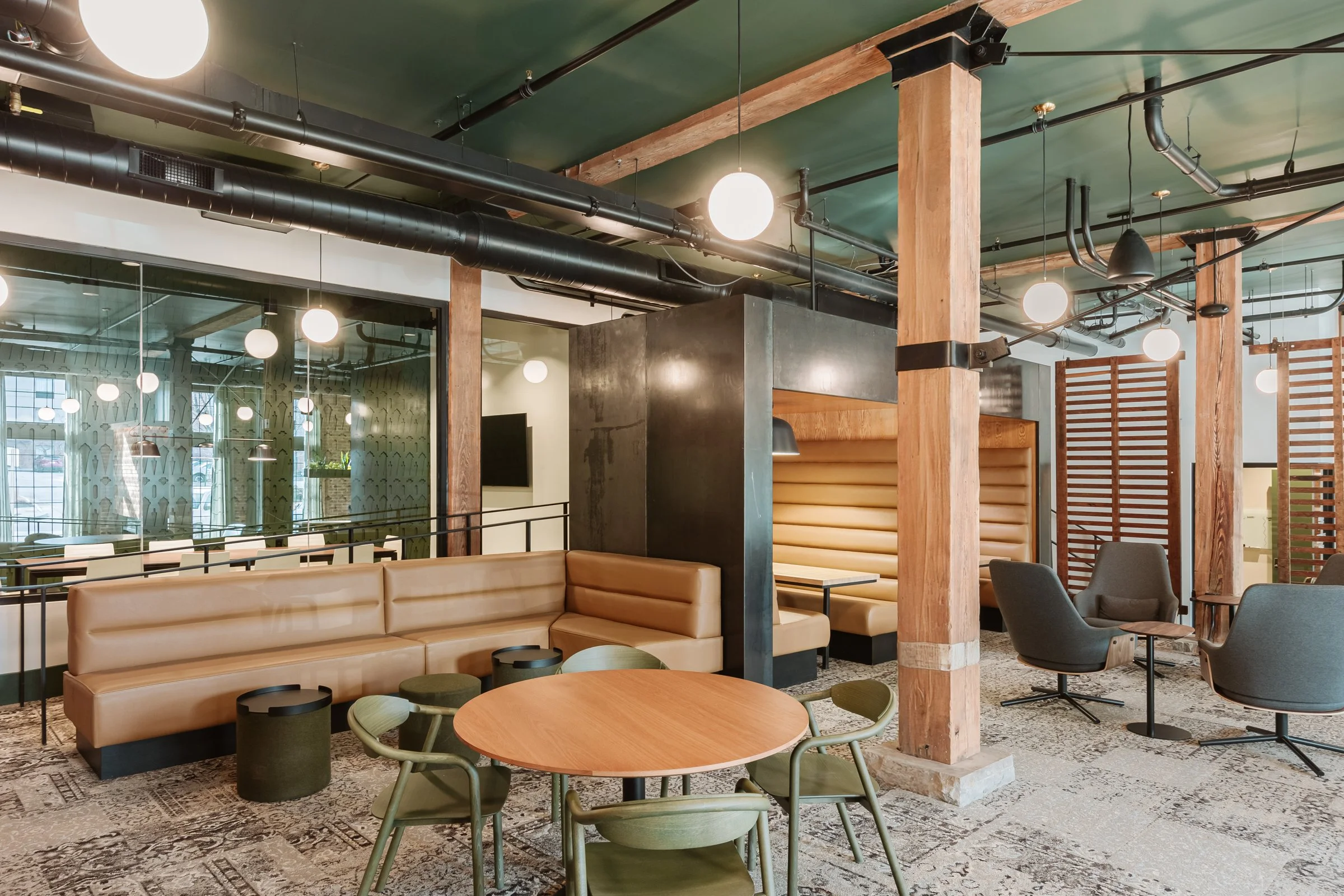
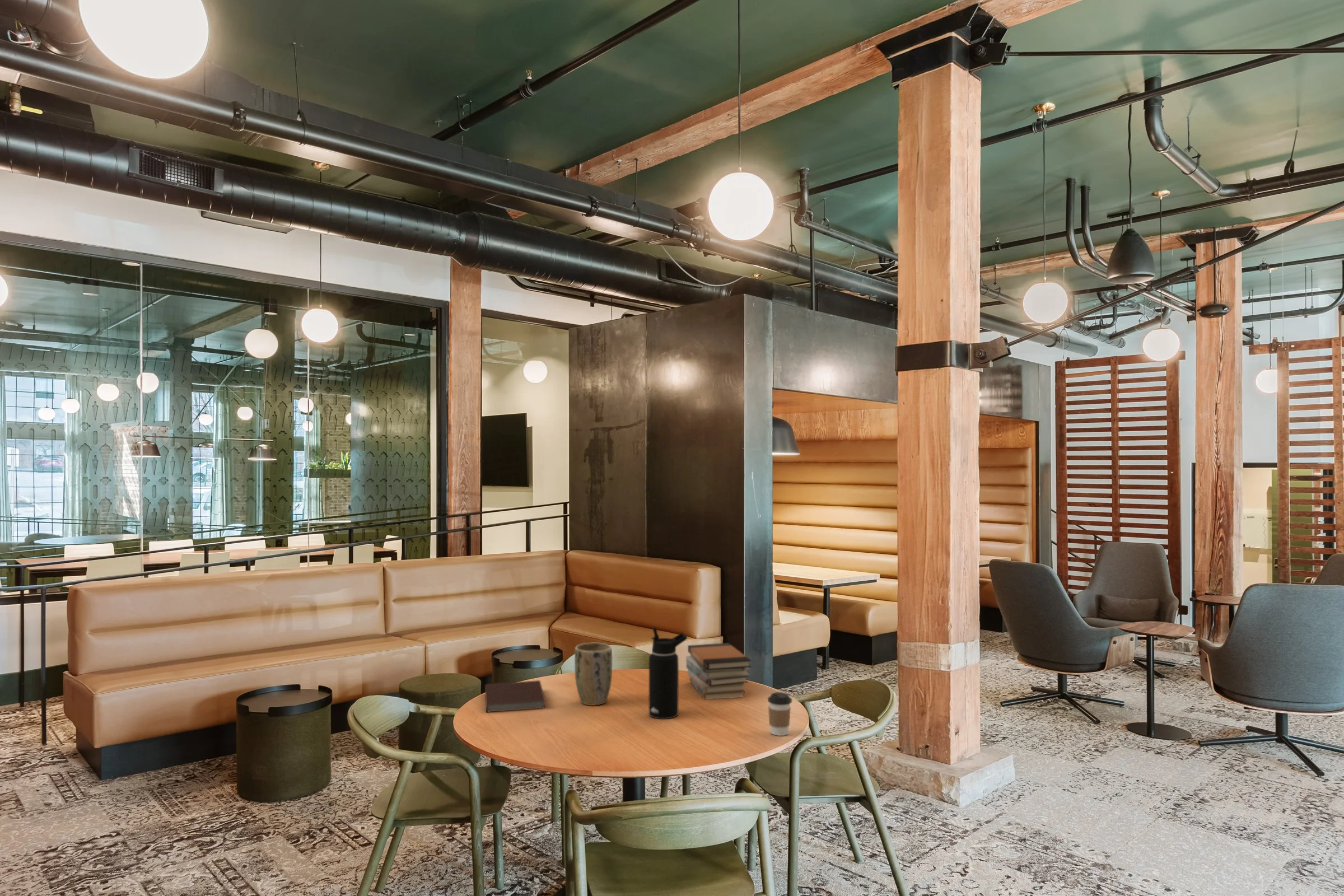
+ plant pot [574,642,613,706]
+ coffee cup [767,692,793,736]
+ notebook [484,680,546,713]
+ book stack [685,642,752,700]
+ water bottle [648,627,688,720]
